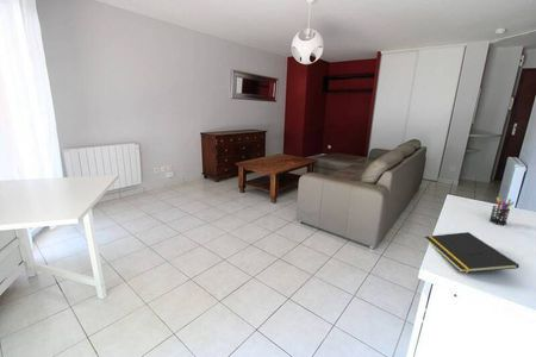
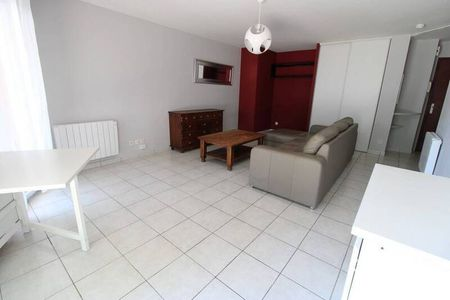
- notepad [424,231,521,274]
- pen holder [488,196,516,226]
